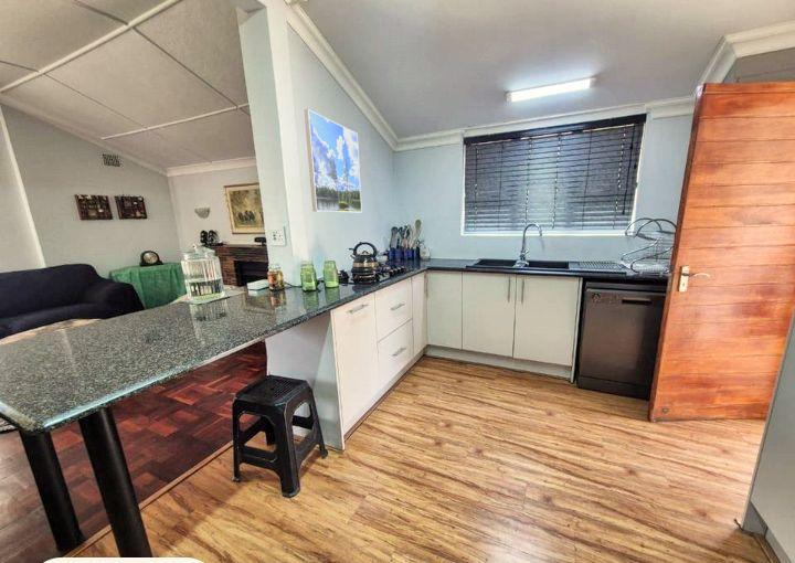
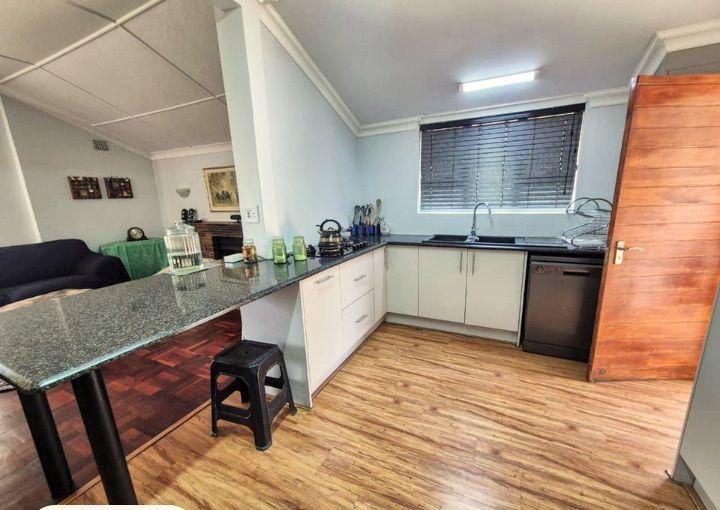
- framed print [304,108,363,213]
